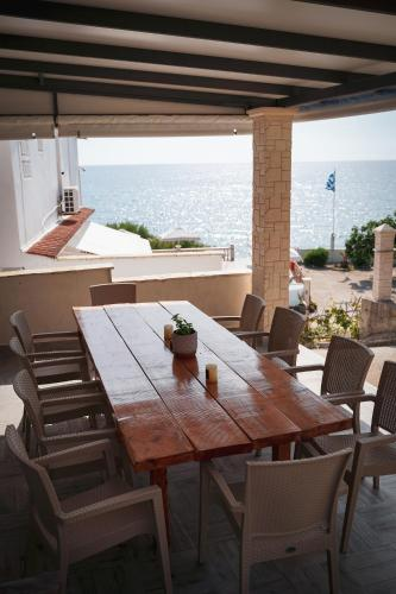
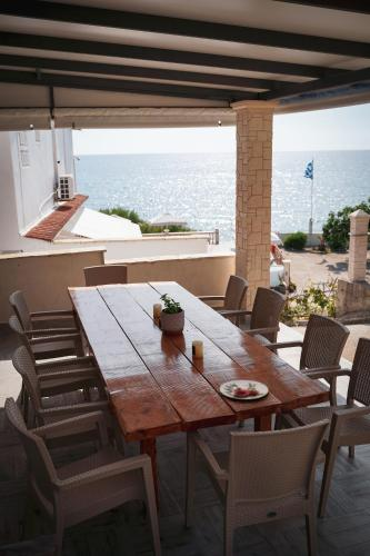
+ plate [219,379,269,400]
